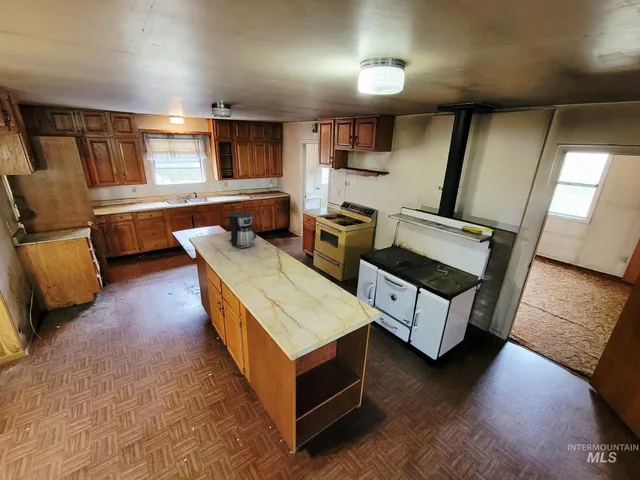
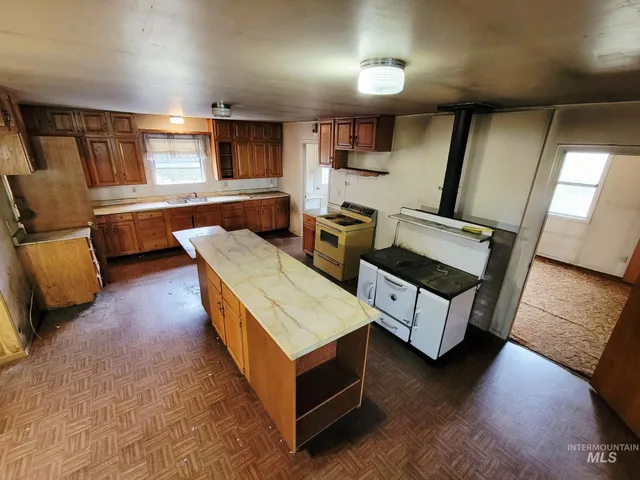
- coffee maker [228,211,257,249]
